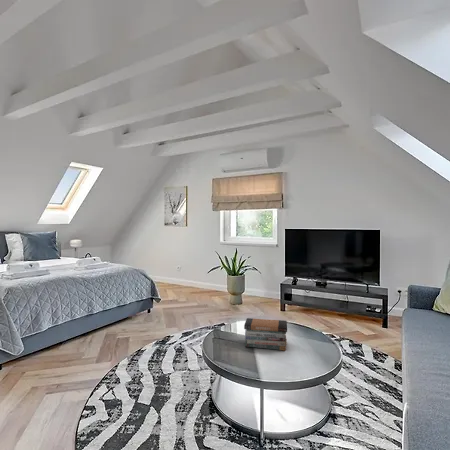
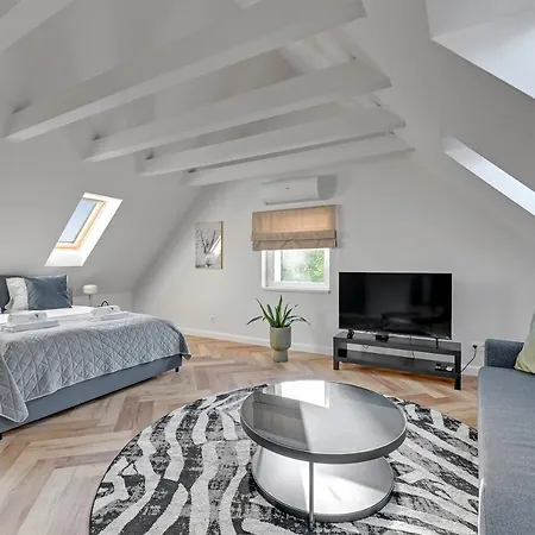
- book stack [243,317,288,352]
